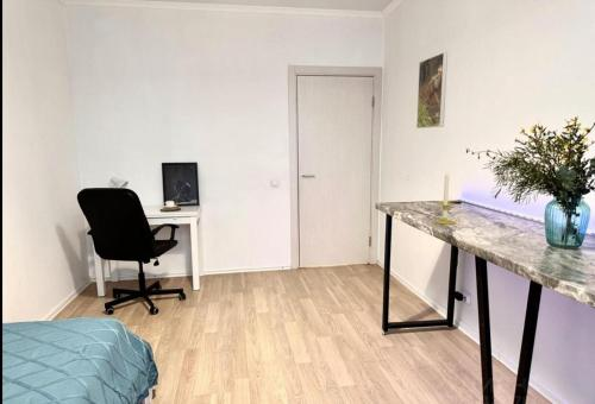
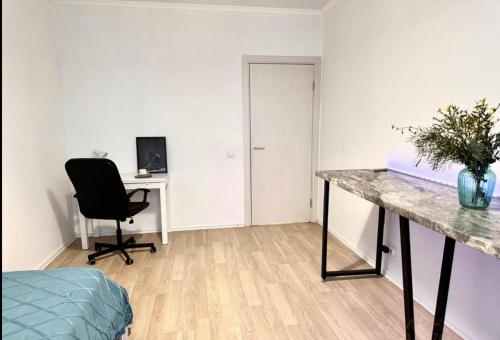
- candle [433,171,456,226]
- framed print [415,51,449,130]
